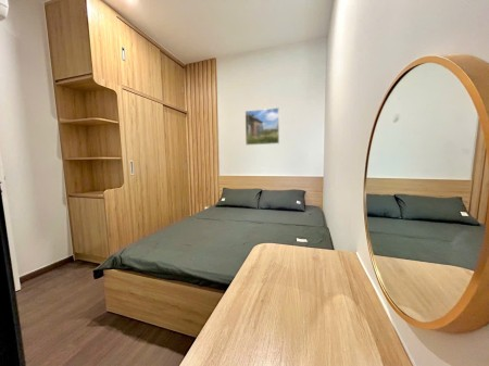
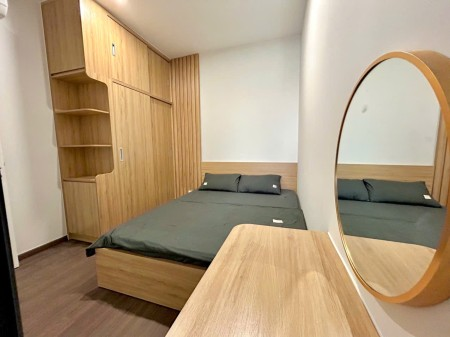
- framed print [244,106,280,147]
